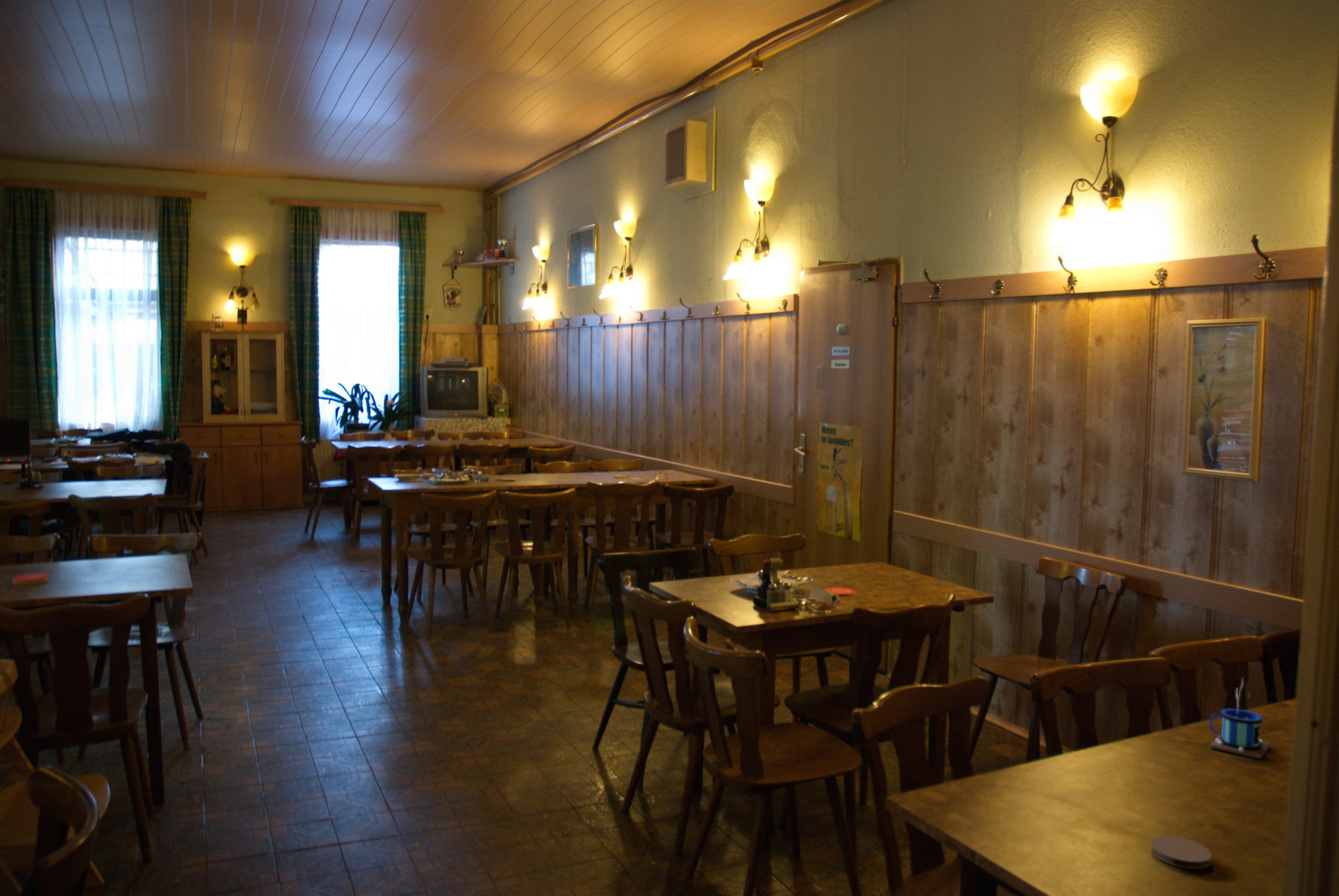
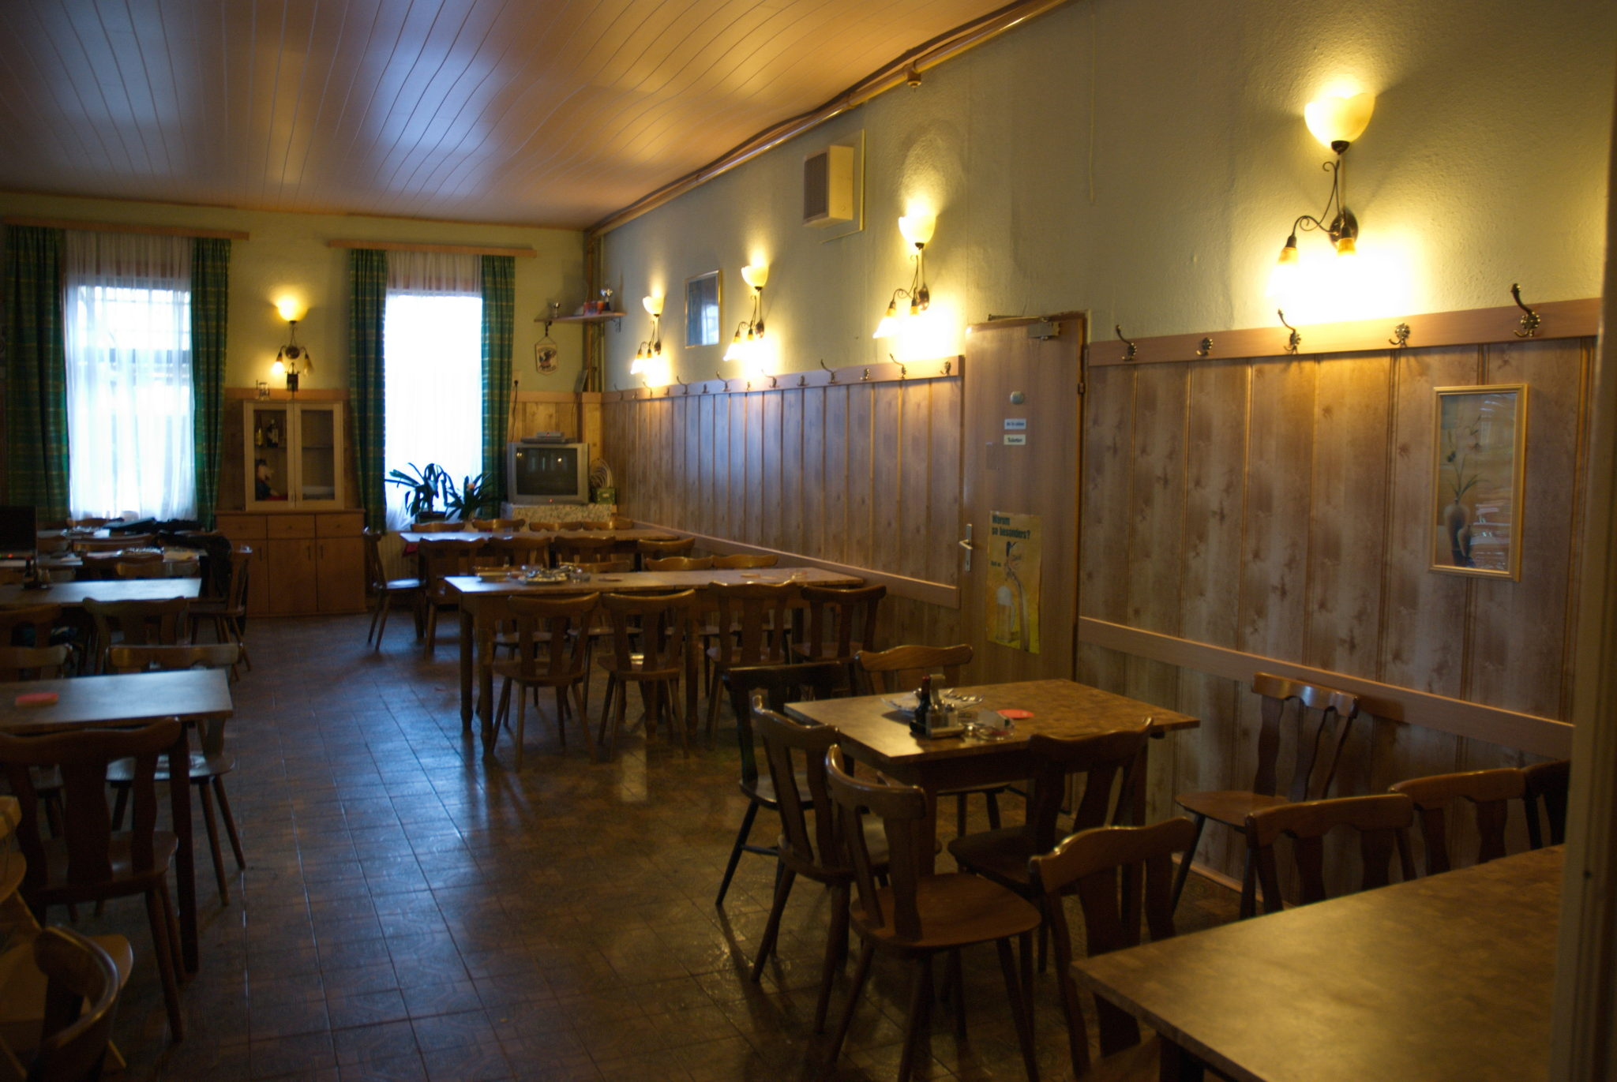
- mug [1209,676,1271,759]
- coaster [1150,835,1212,870]
